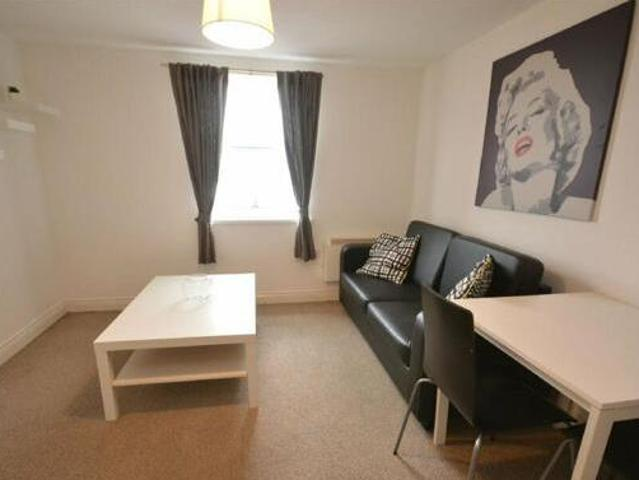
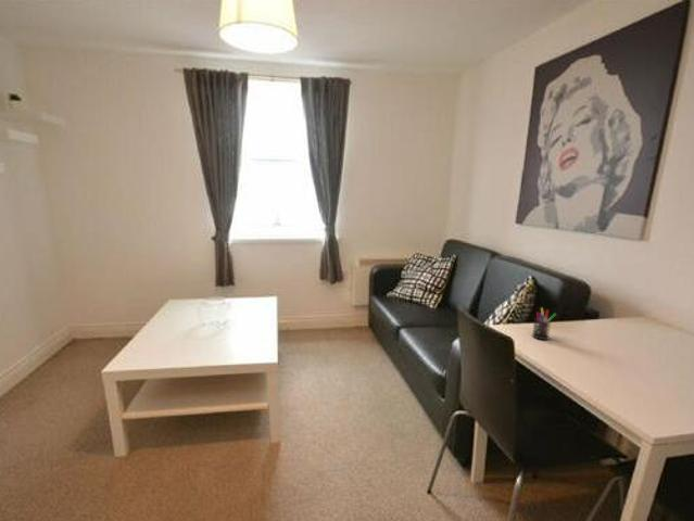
+ pen holder [531,307,557,341]
